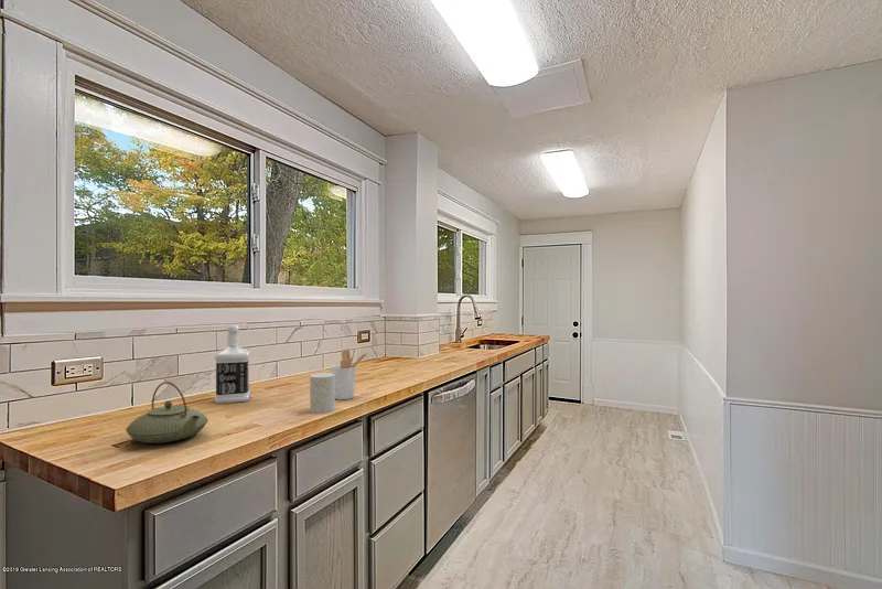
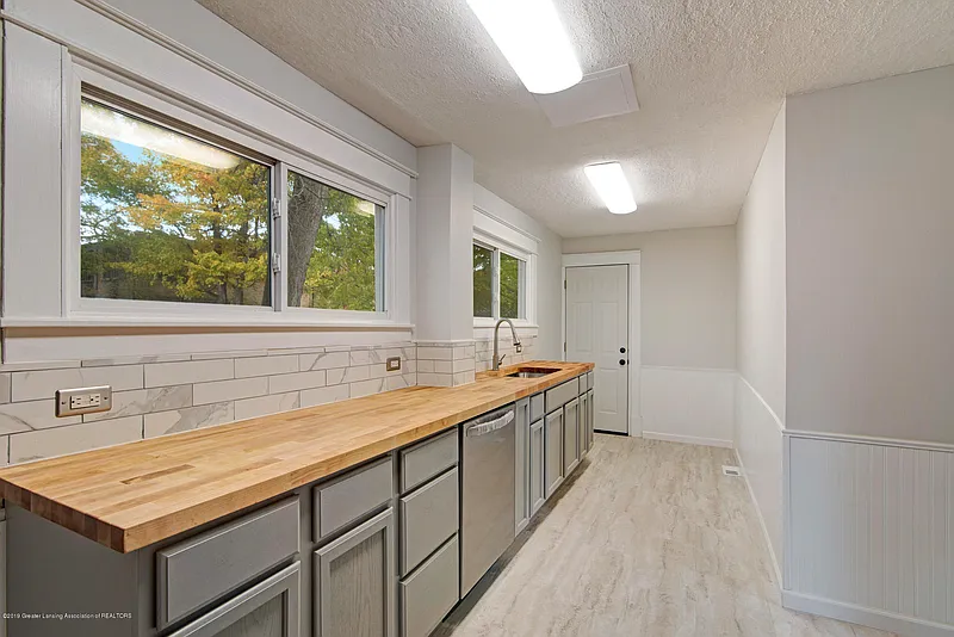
- bottle [214,324,251,405]
- teapot [125,381,209,445]
- cup [309,372,336,415]
- utensil holder [330,349,370,400]
